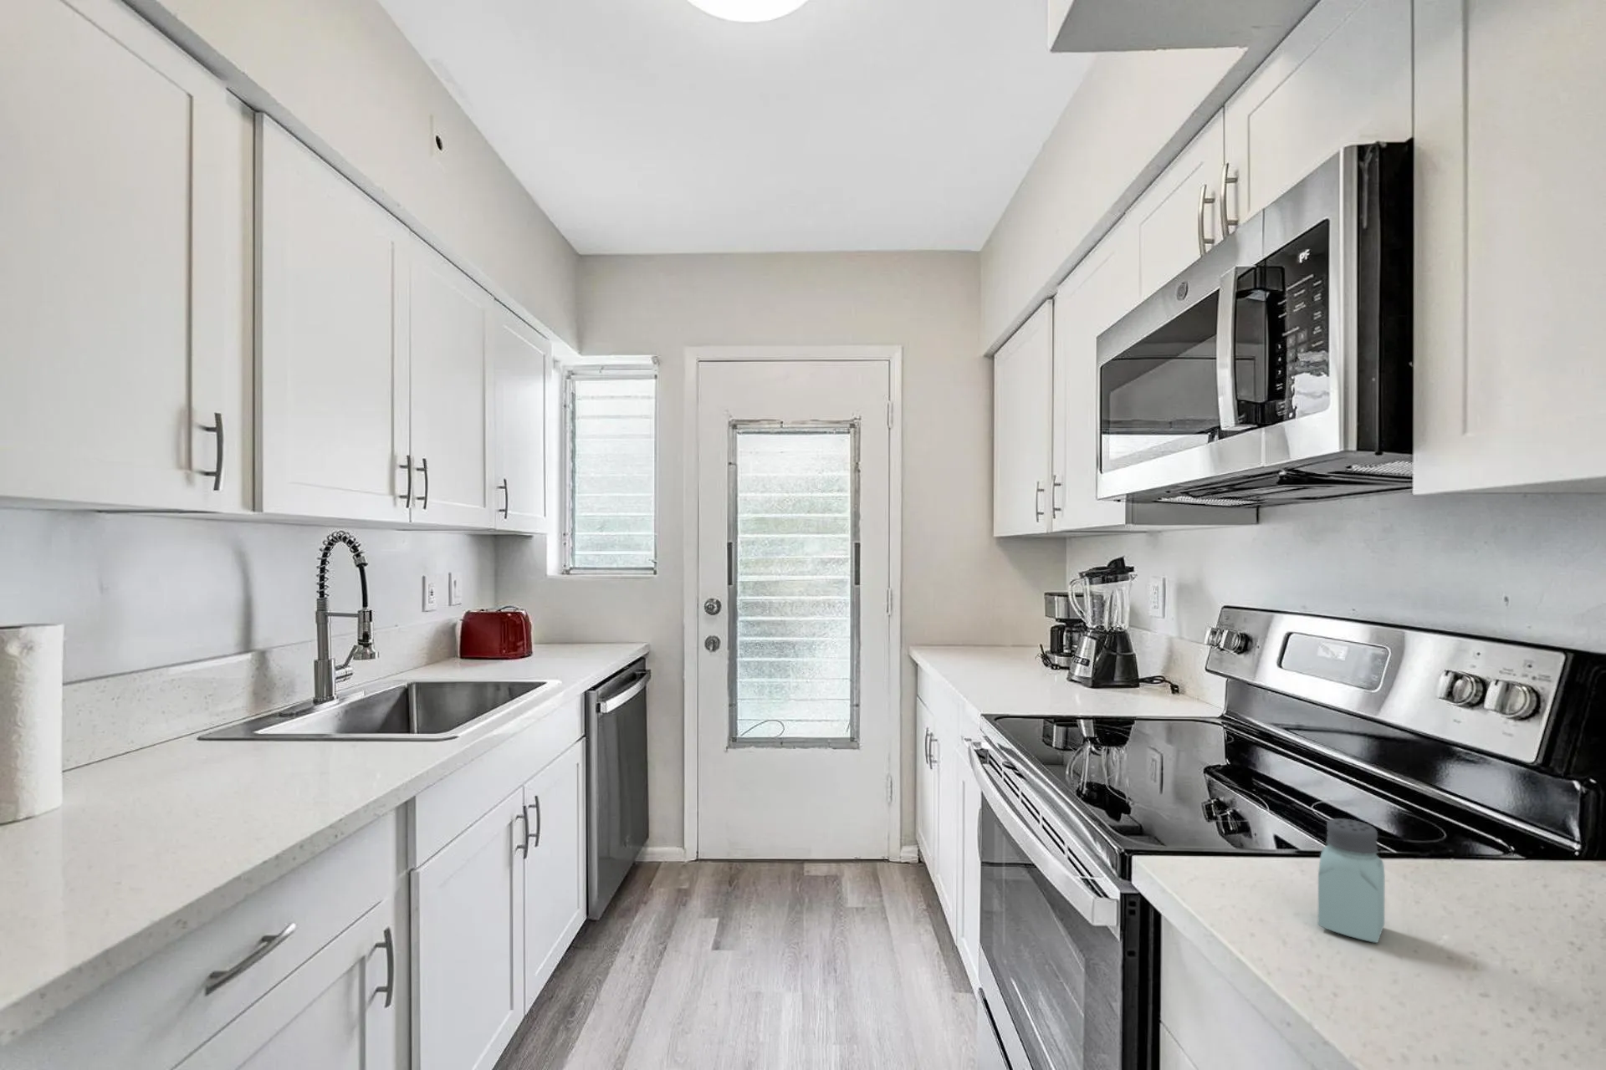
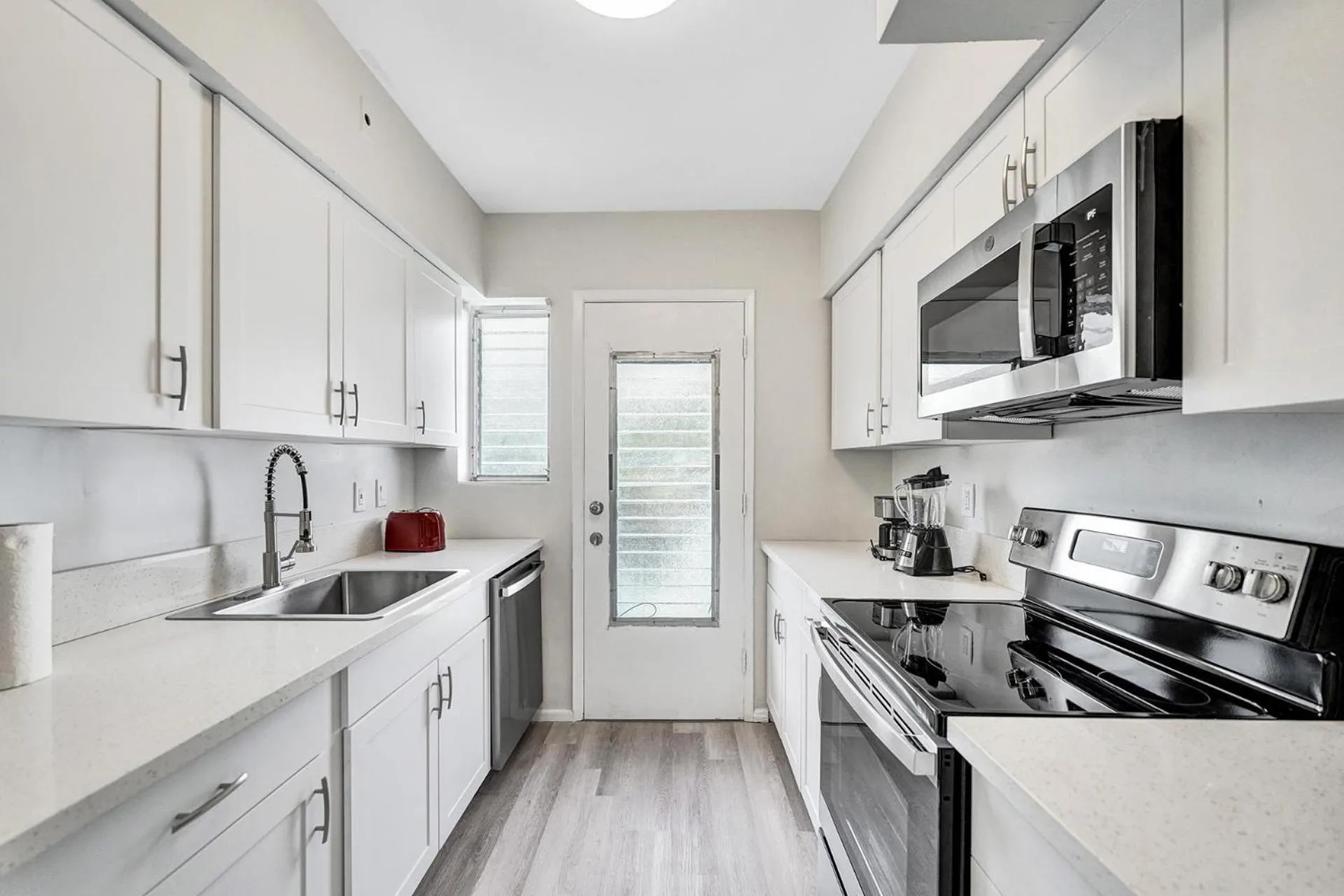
- saltshaker [1318,818,1386,943]
